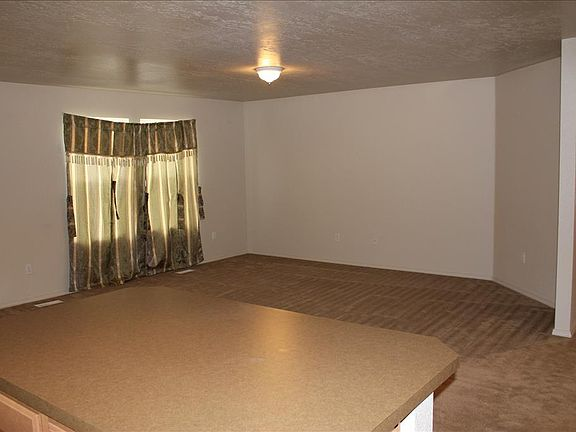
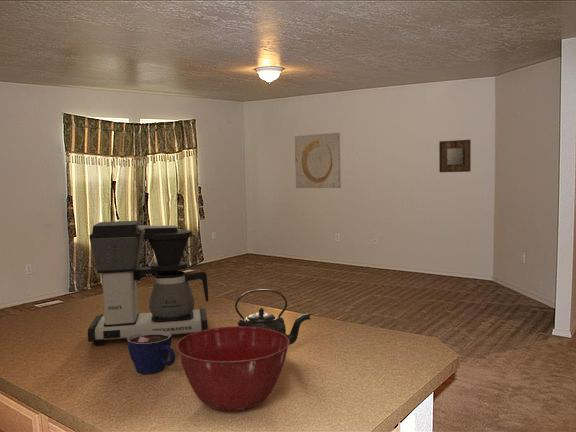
+ coffee maker [87,220,209,346]
+ wall art [294,132,342,189]
+ cup [126,331,176,375]
+ kettle [234,288,312,346]
+ home mirror [438,139,472,173]
+ mixing bowl [175,325,290,412]
